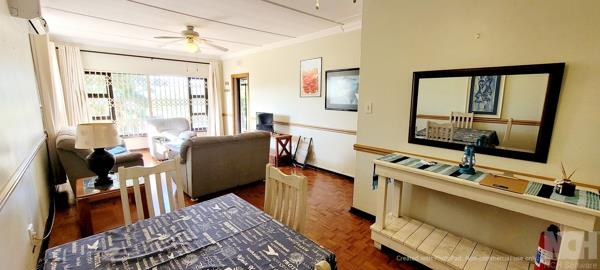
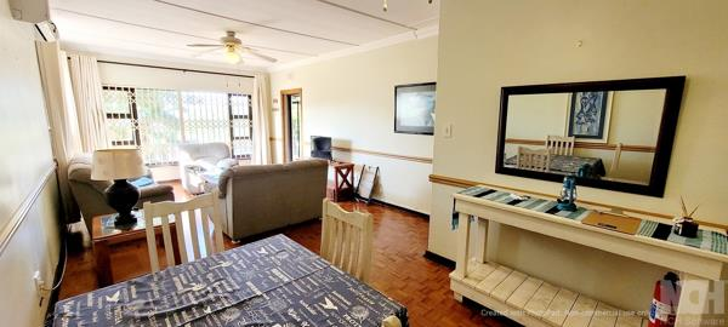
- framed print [299,56,323,98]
